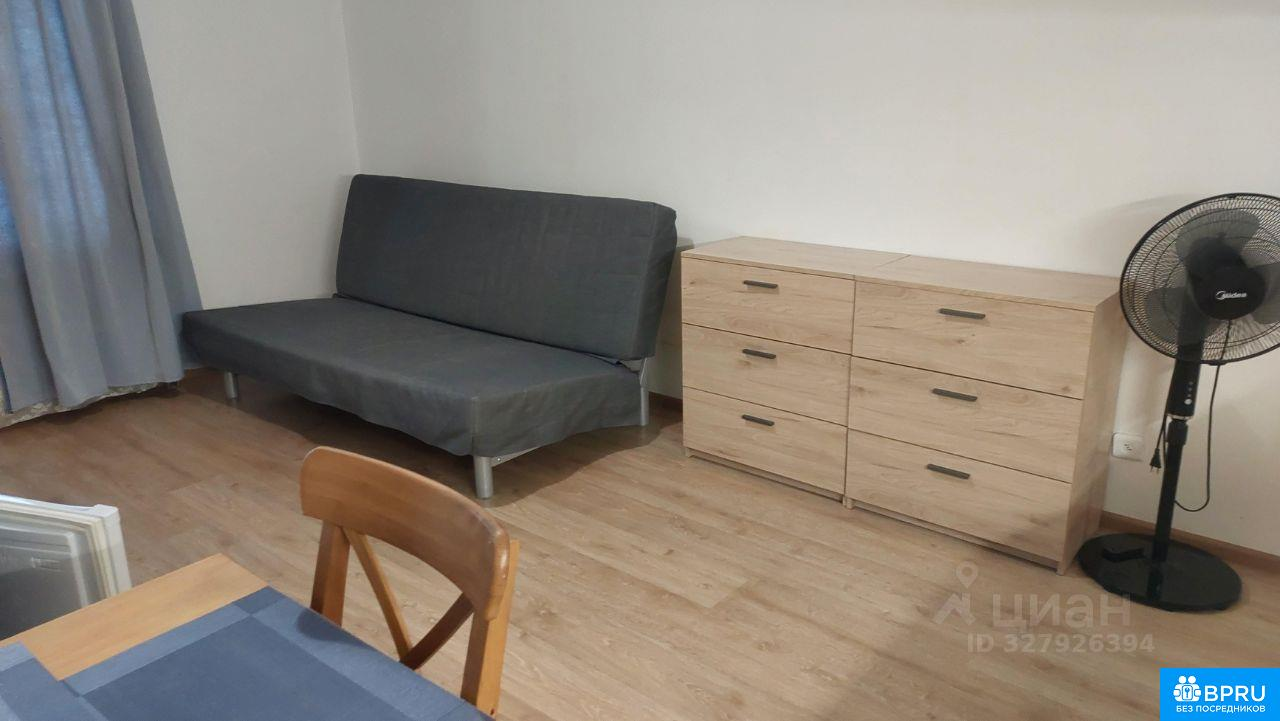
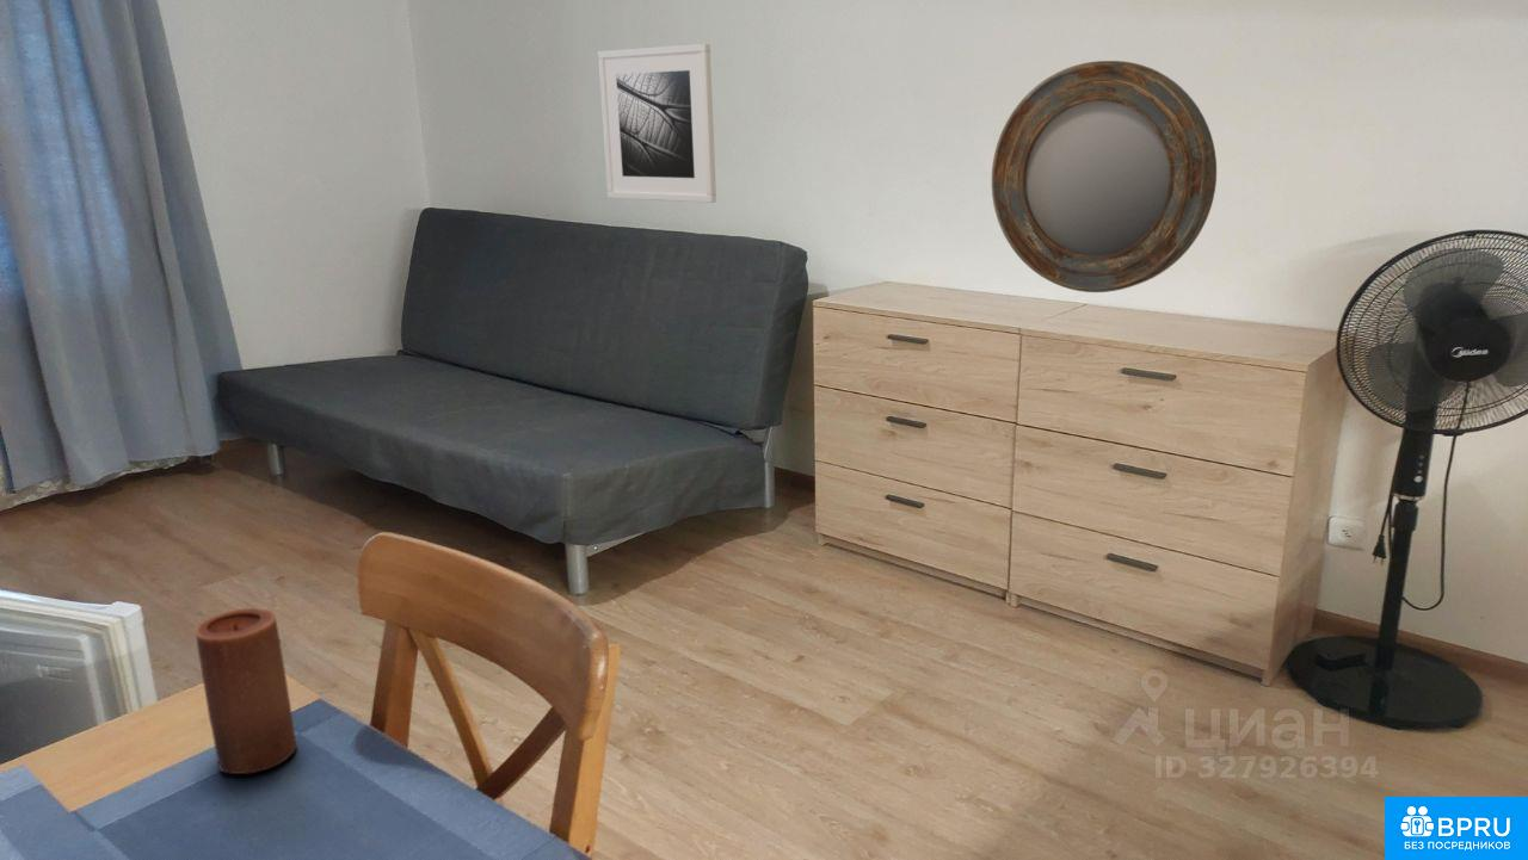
+ candle [195,607,297,775]
+ home mirror [991,60,1218,293]
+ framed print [597,43,717,204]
